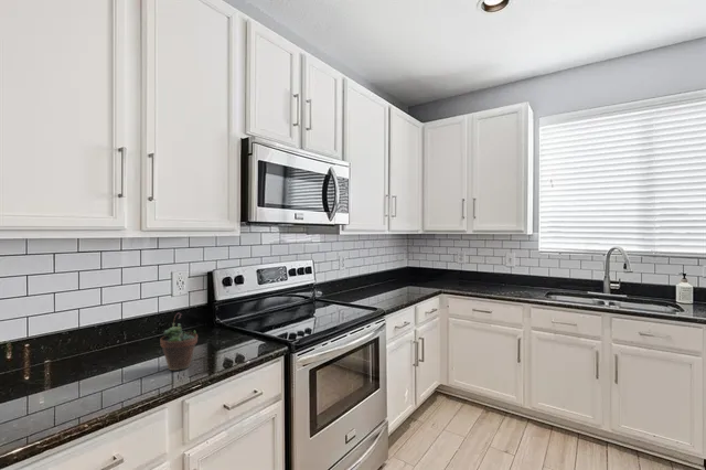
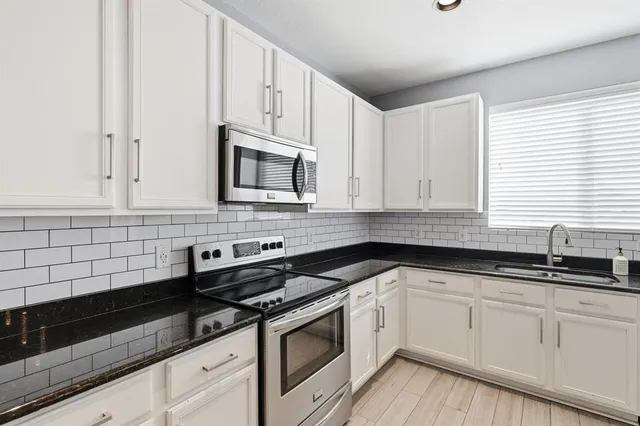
- succulent plant [159,312,199,372]
